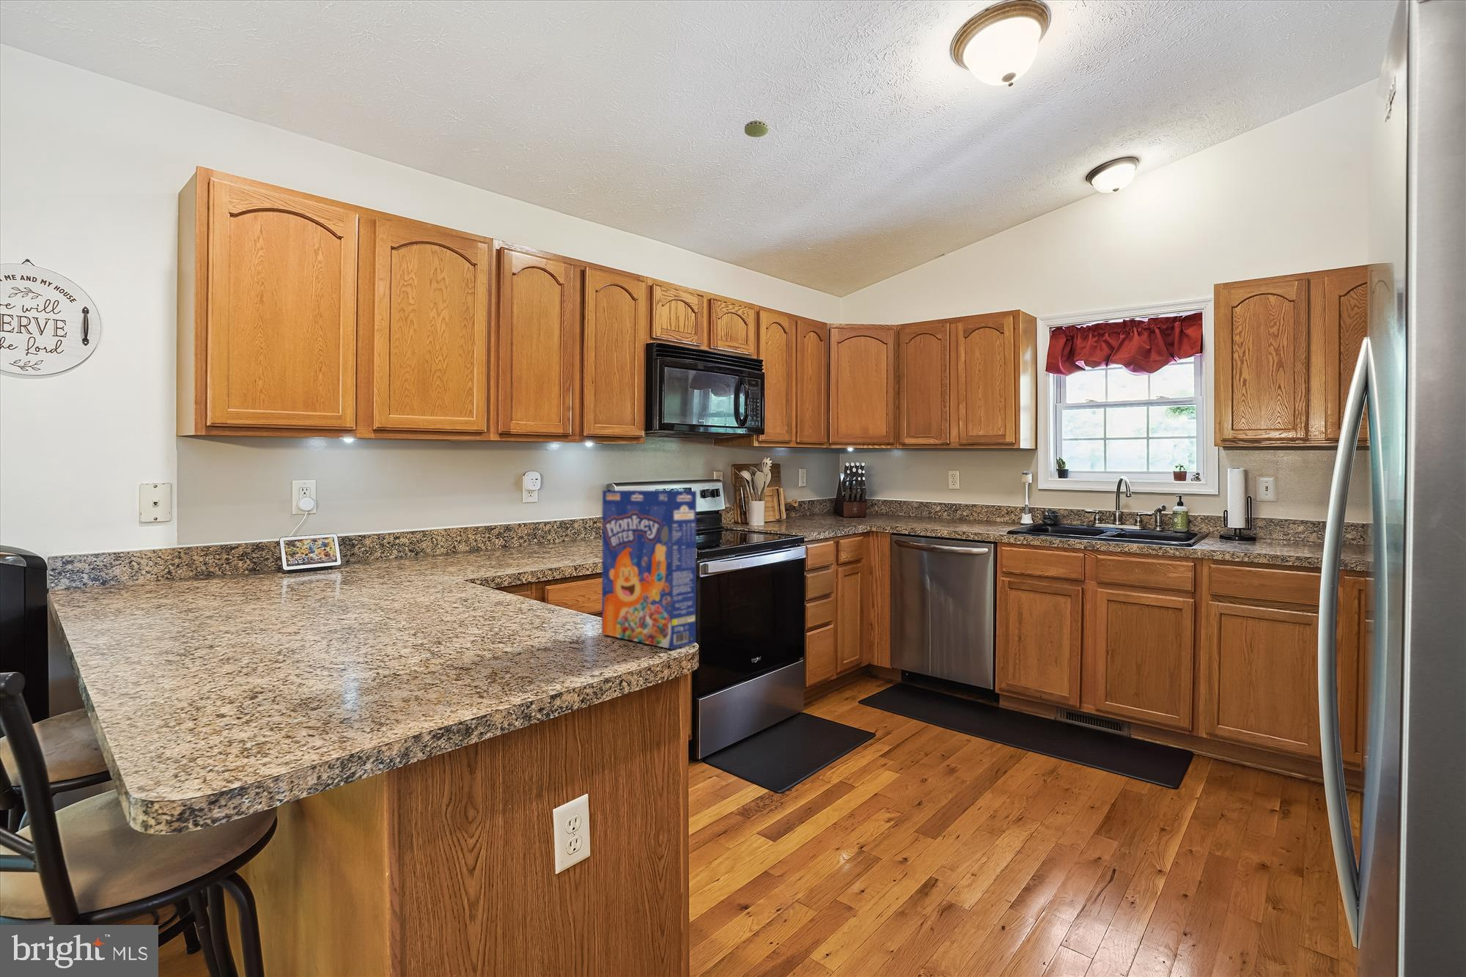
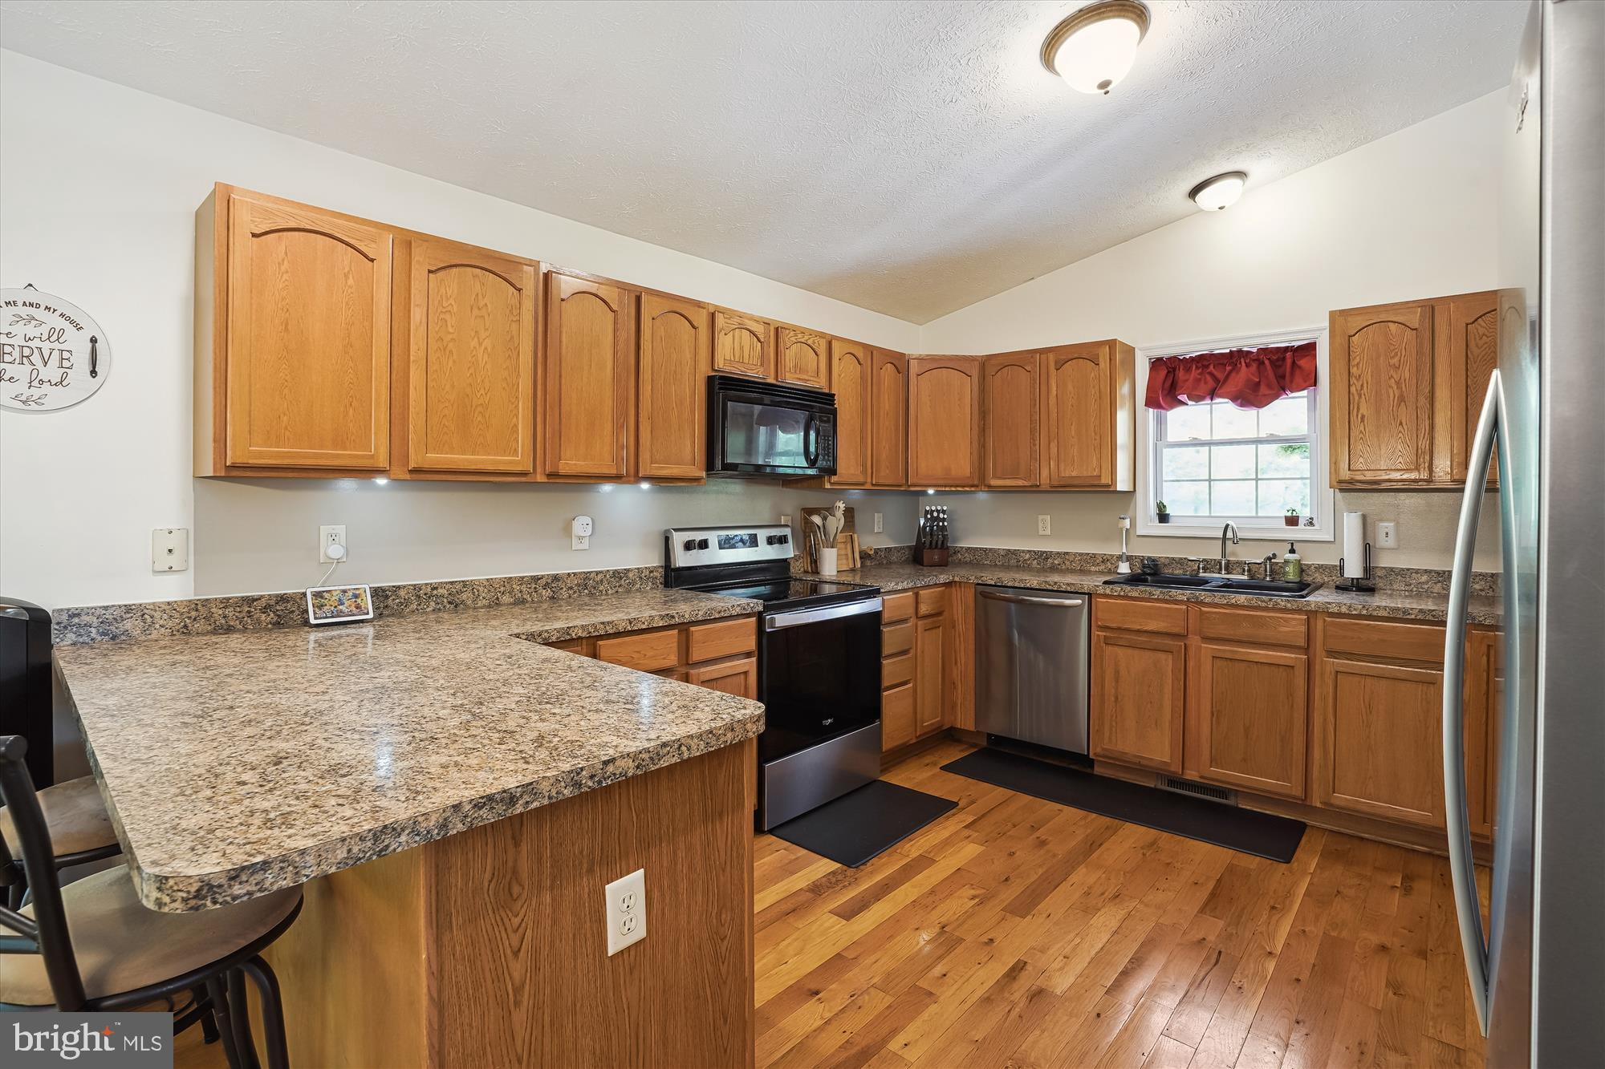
- smoke detector [744,120,768,137]
- cereal box [601,490,698,650]
